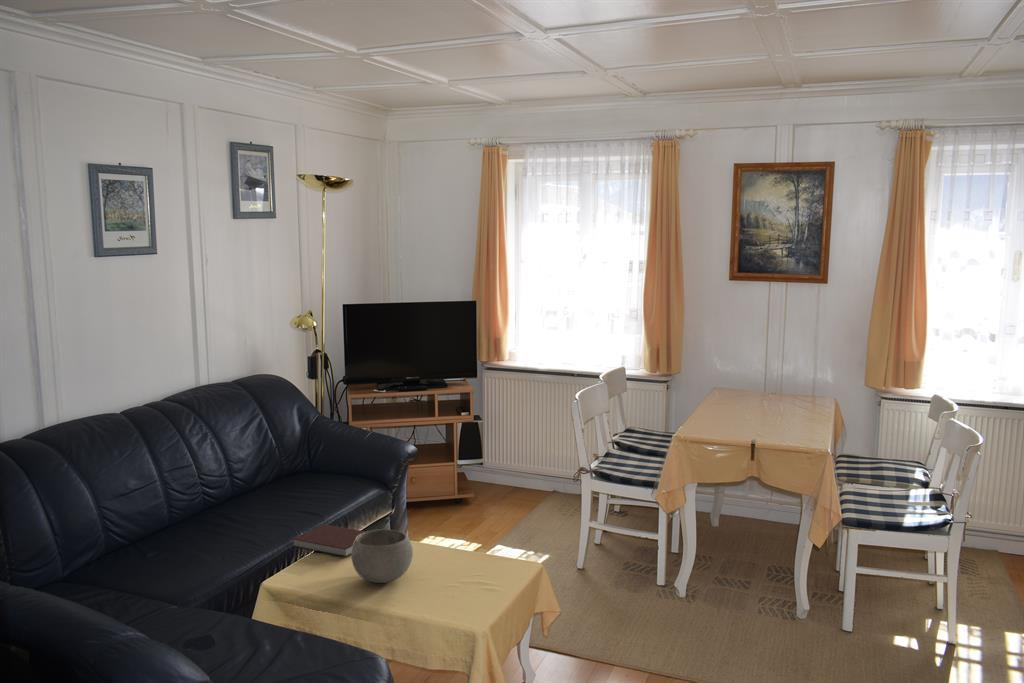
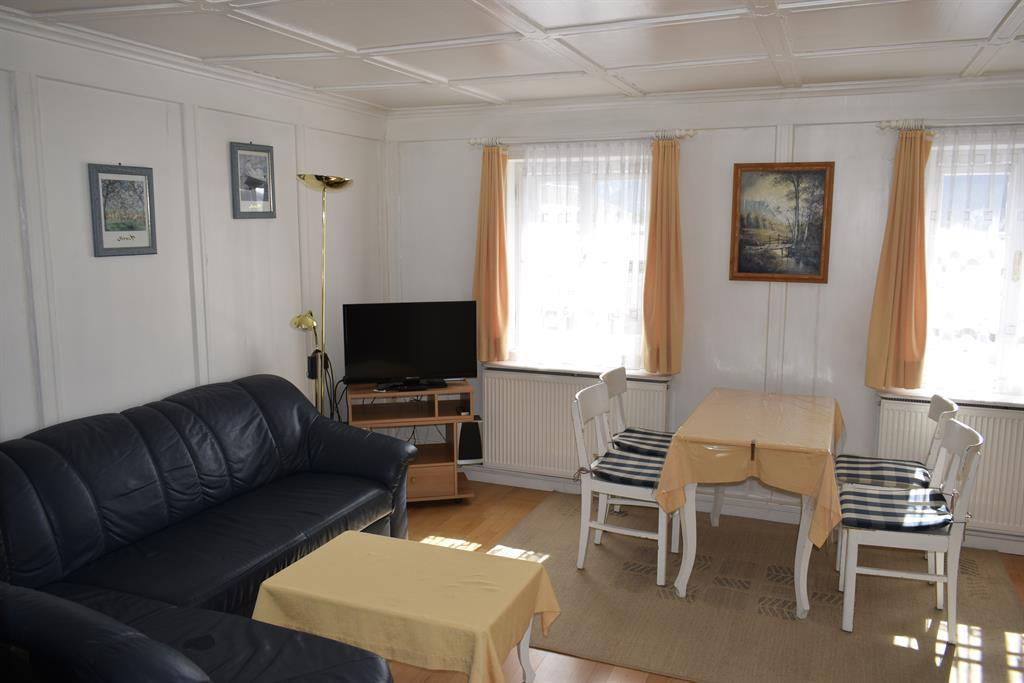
- bowl [350,528,414,584]
- notebook [292,523,367,558]
